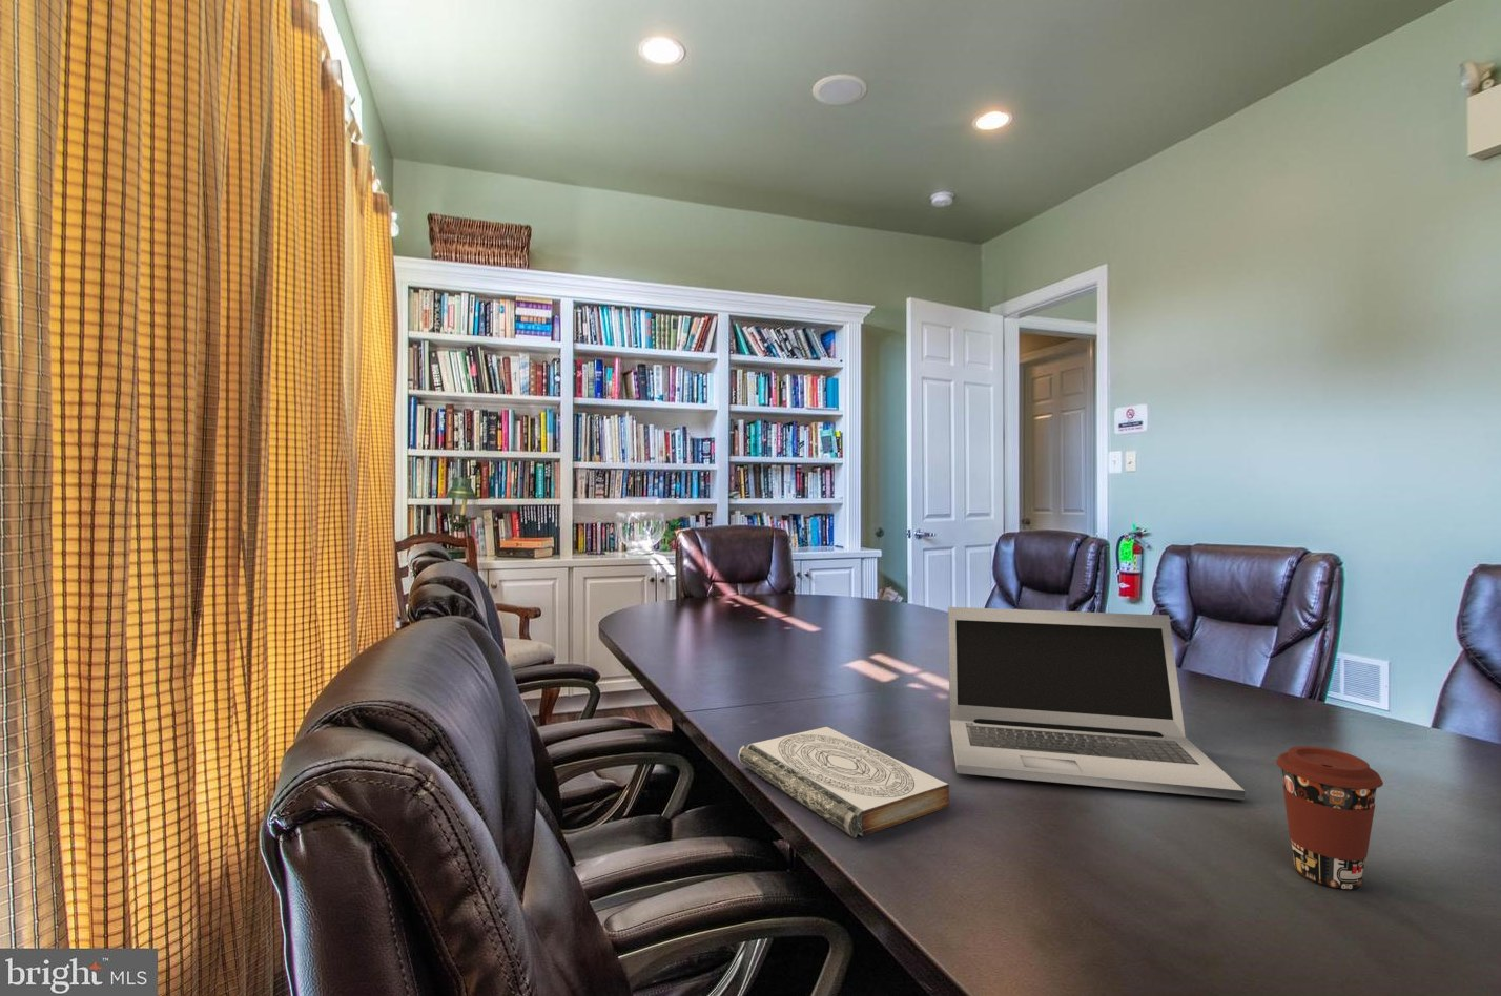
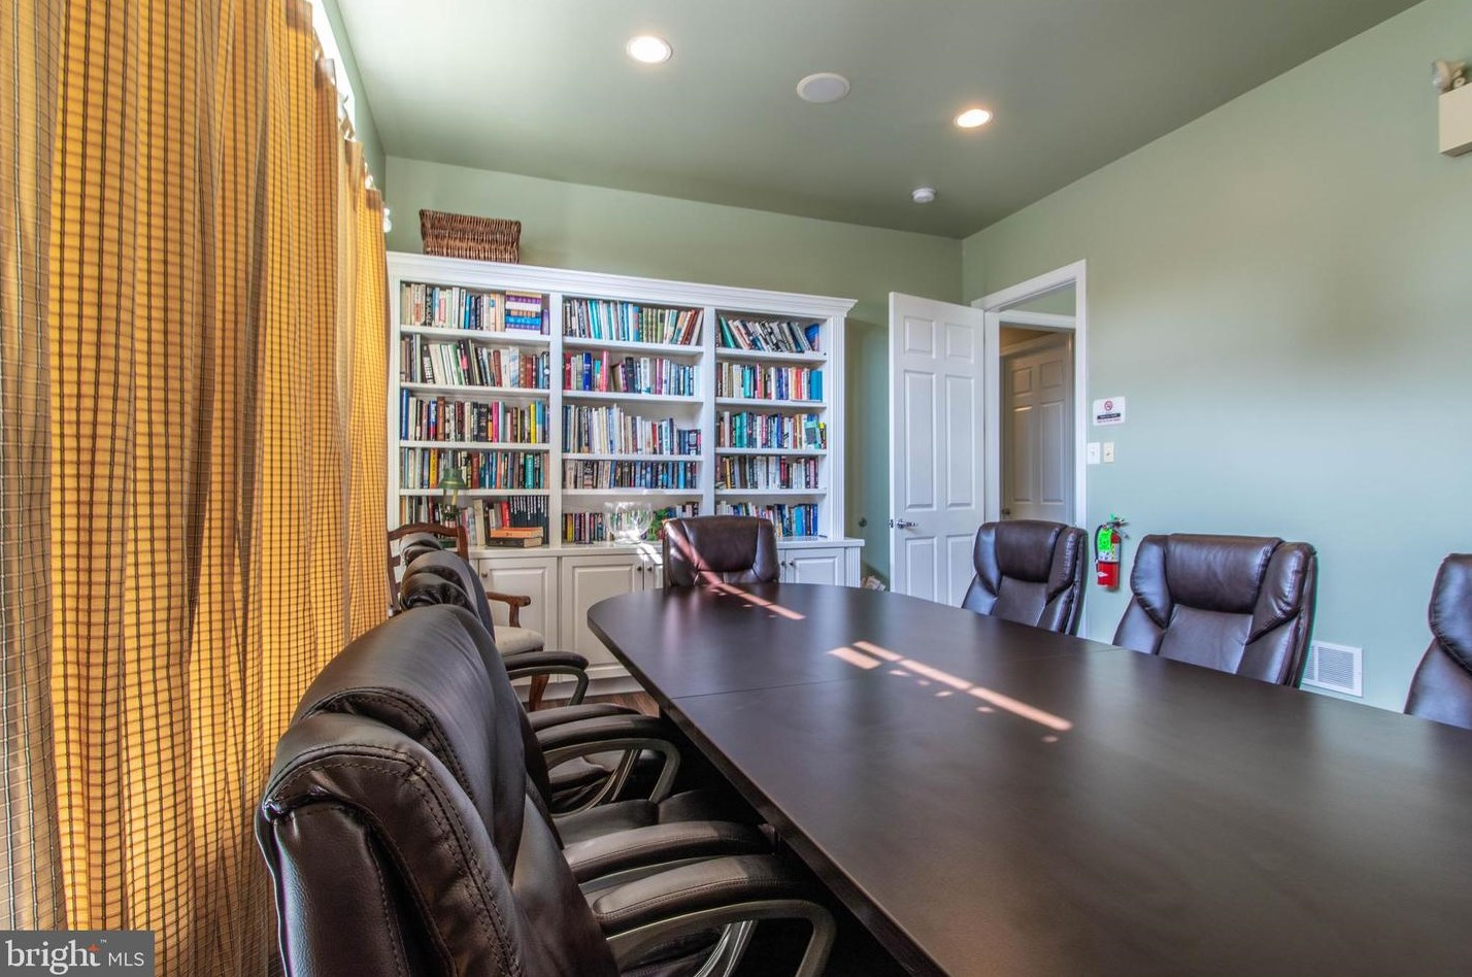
- laptop [947,606,1245,800]
- coffee cup [1275,745,1384,890]
- book [737,726,951,839]
